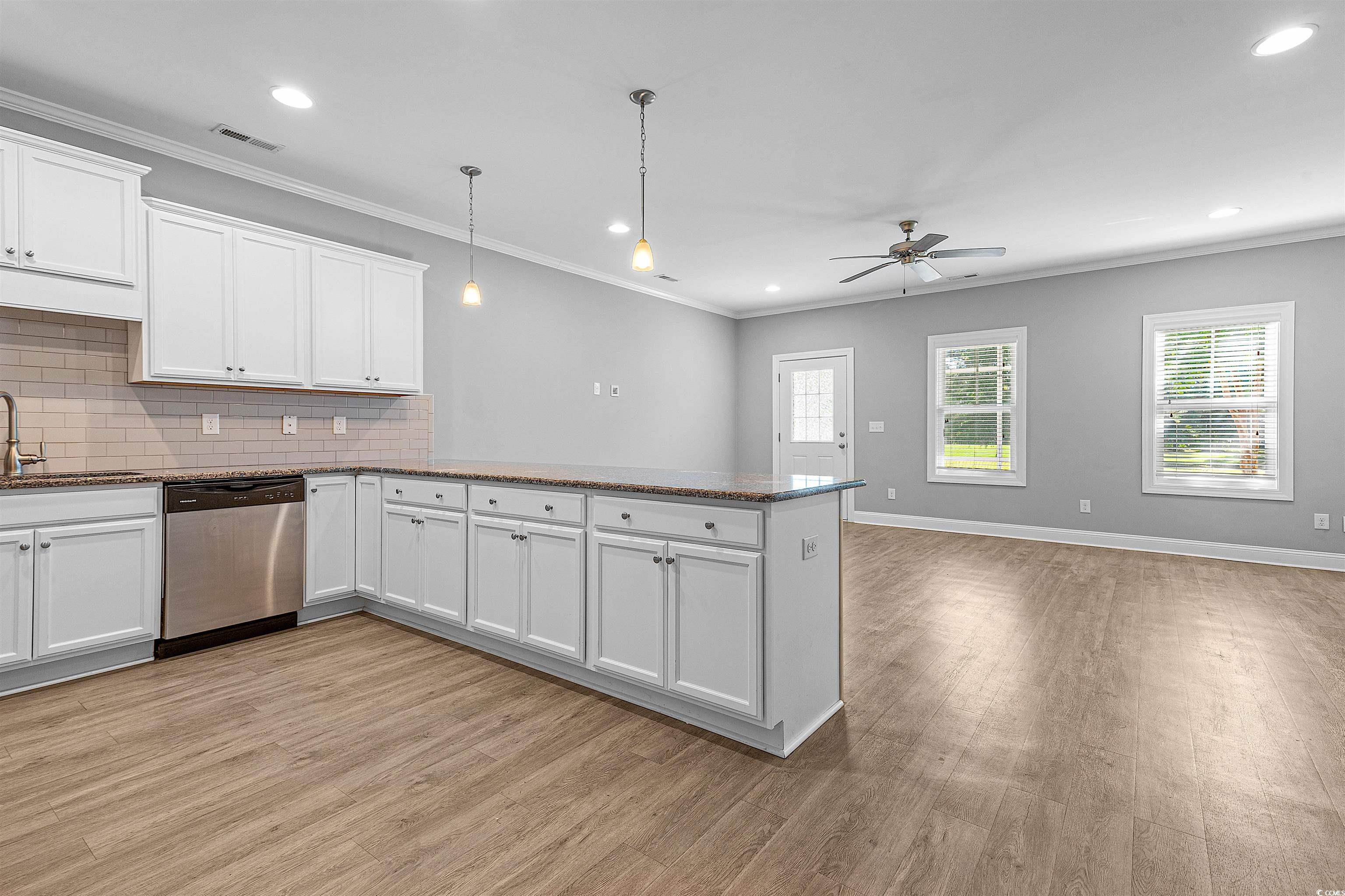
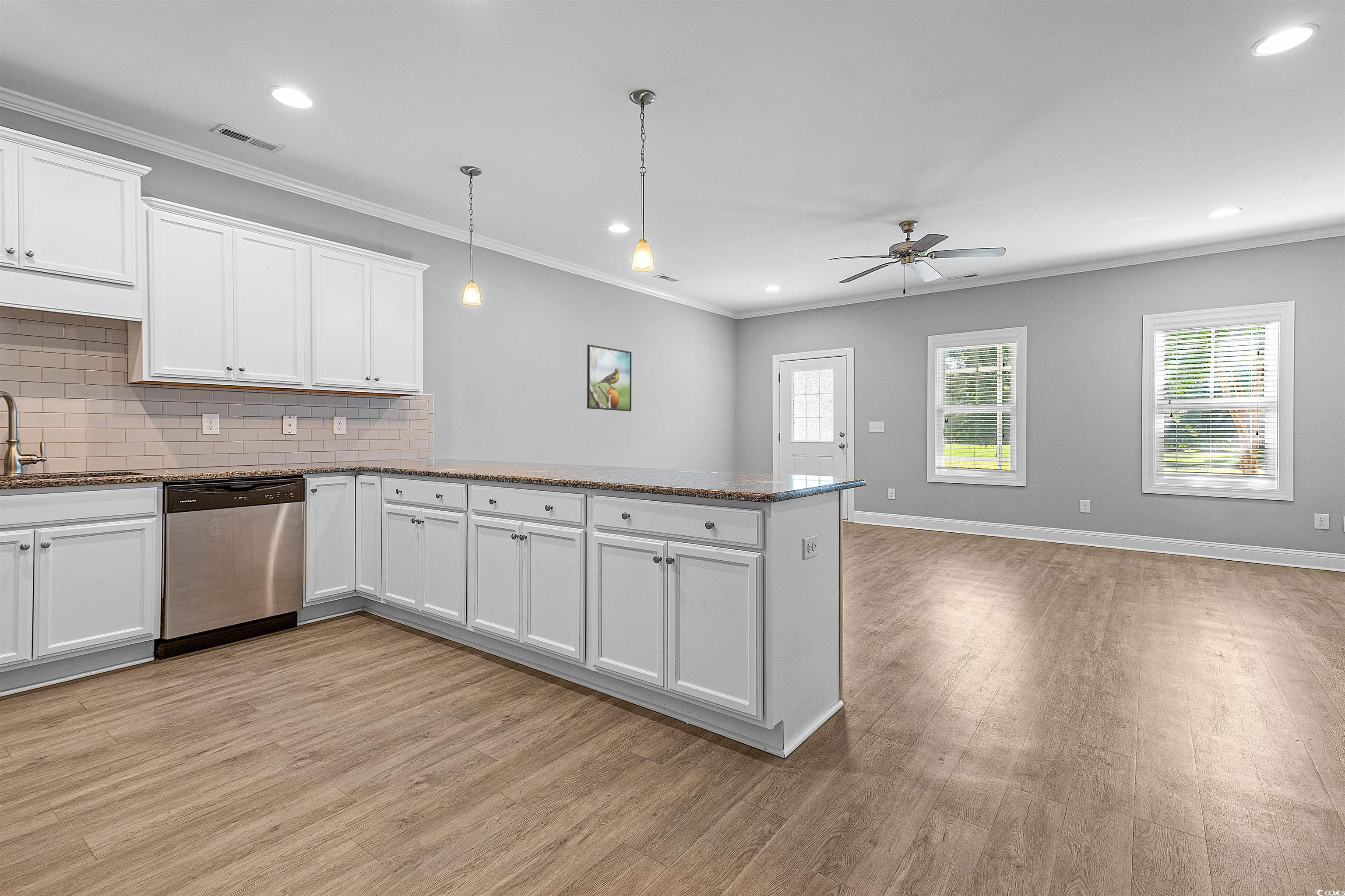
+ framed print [587,344,632,411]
